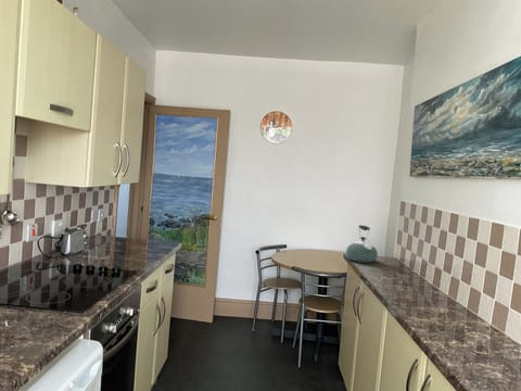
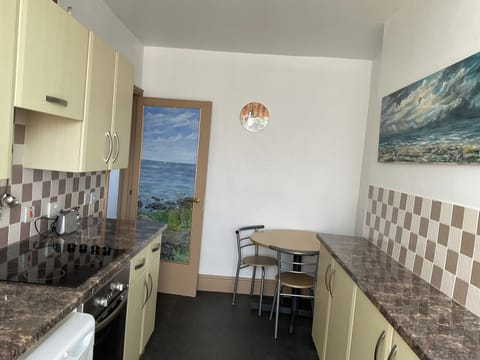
- kettle [345,224,379,264]
